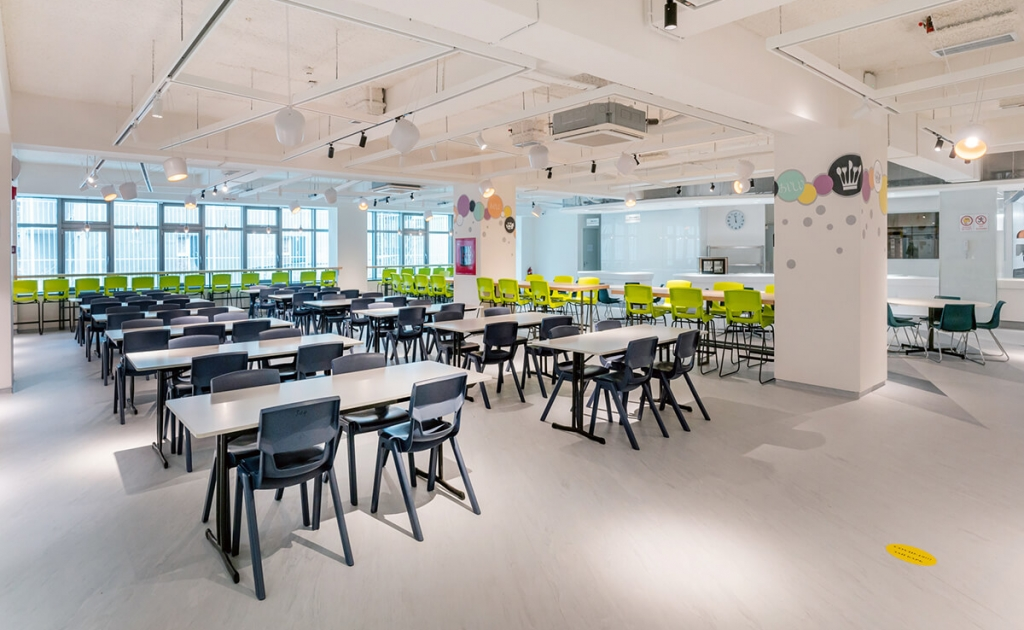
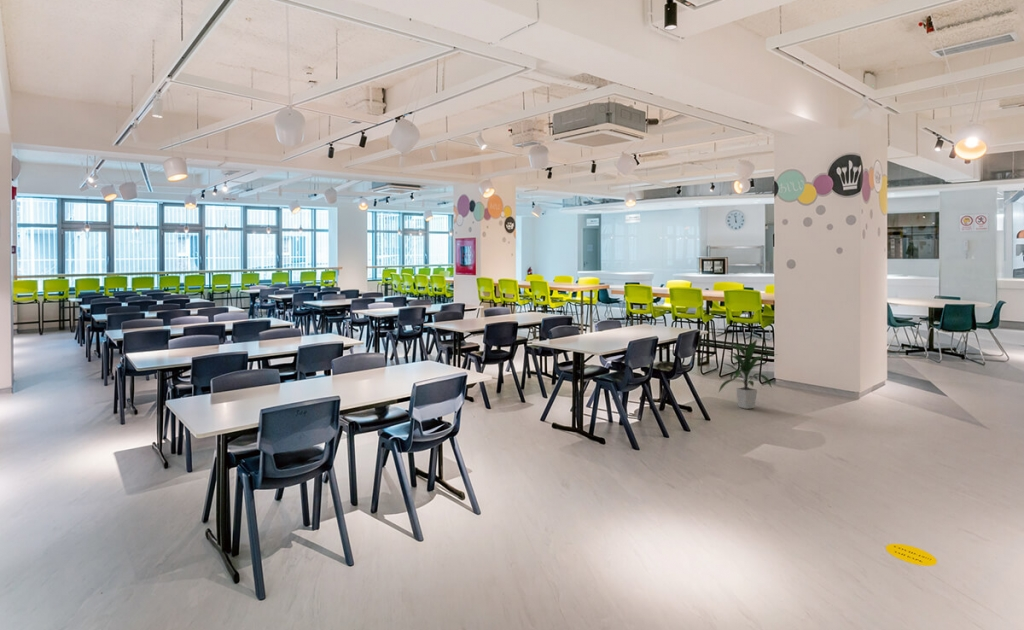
+ indoor plant [717,338,777,410]
